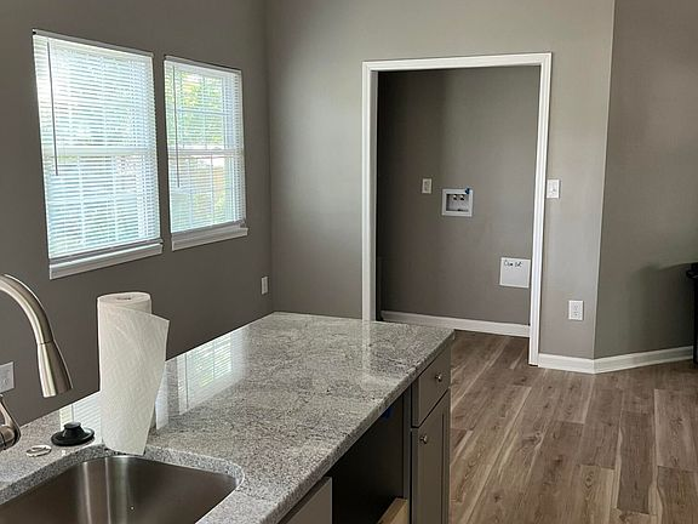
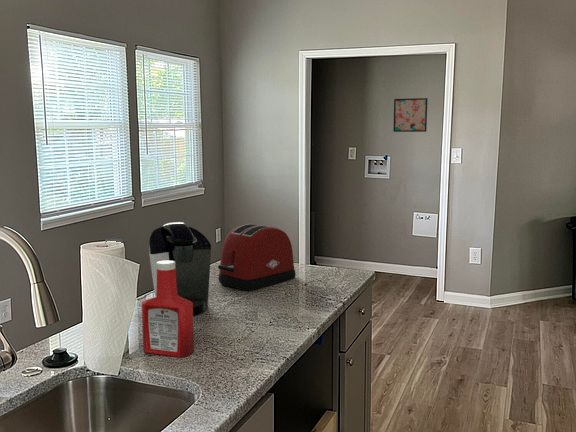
+ coffee maker [105,221,212,316]
+ toaster [217,223,296,291]
+ soap bottle [141,261,195,358]
+ wall art [392,97,429,133]
